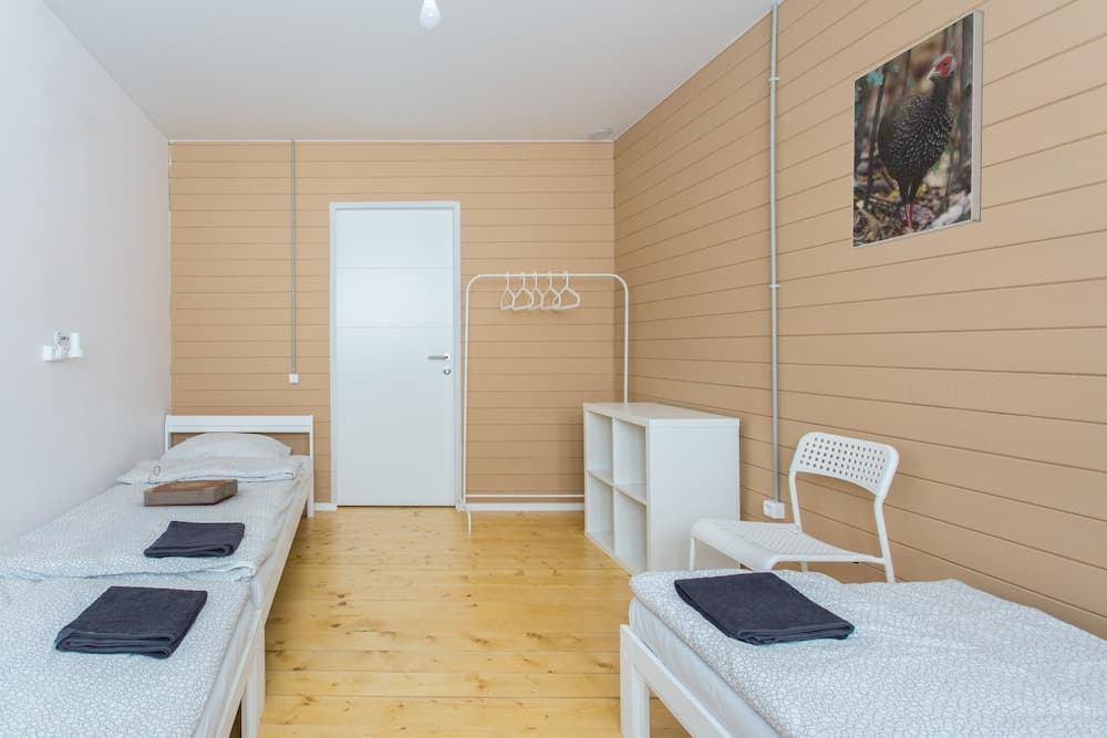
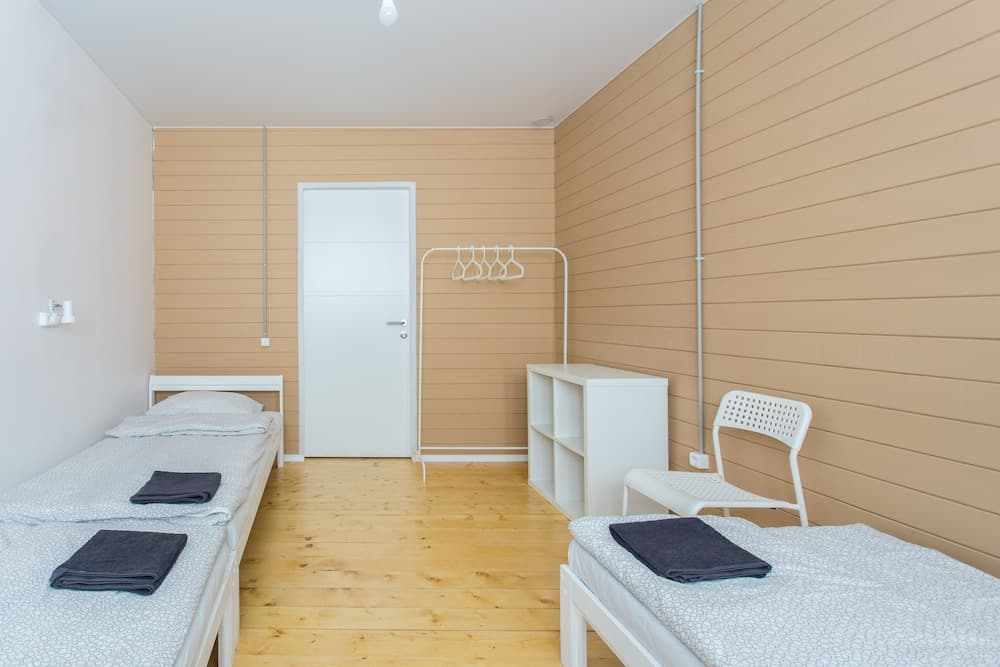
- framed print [851,8,985,250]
- book [142,465,239,507]
